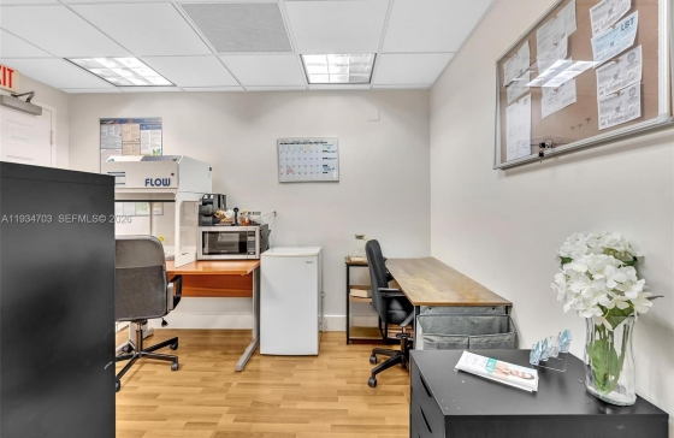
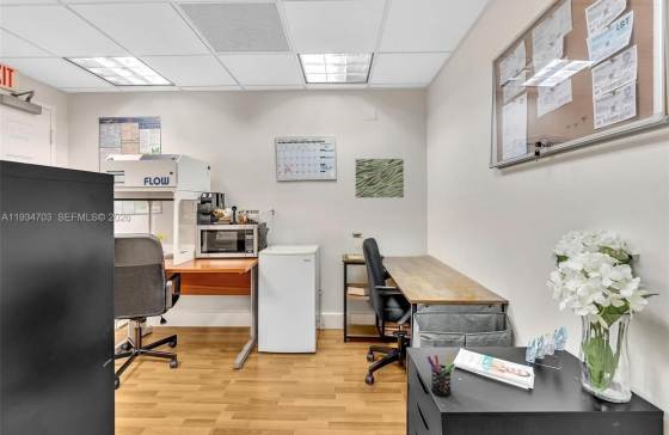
+ wall art [355,158,405,198]
+ pen holder [425,353,456,398]
